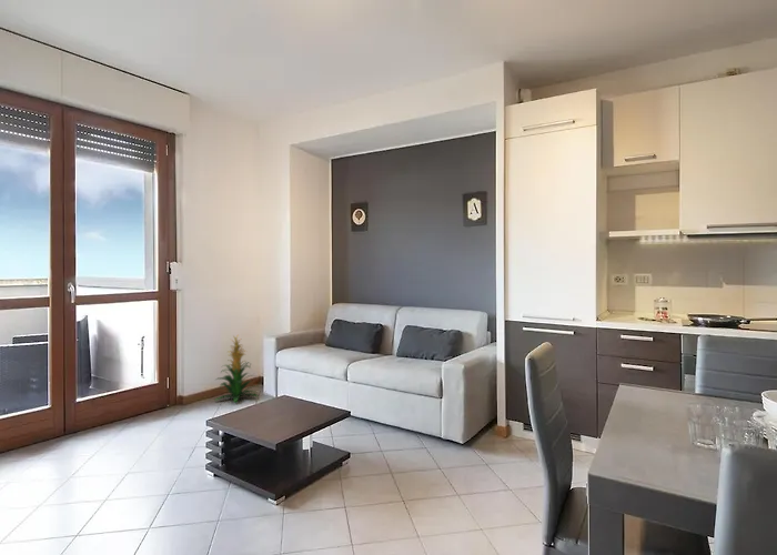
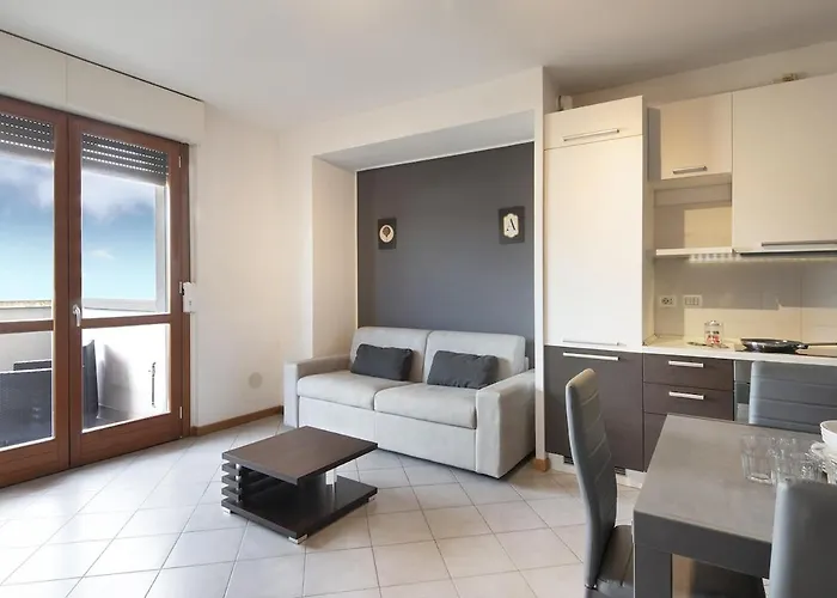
- indoor plant [214,334,259,403]
